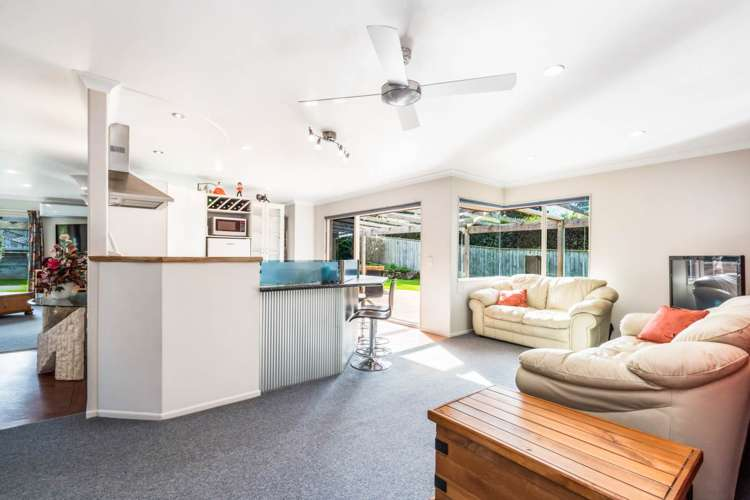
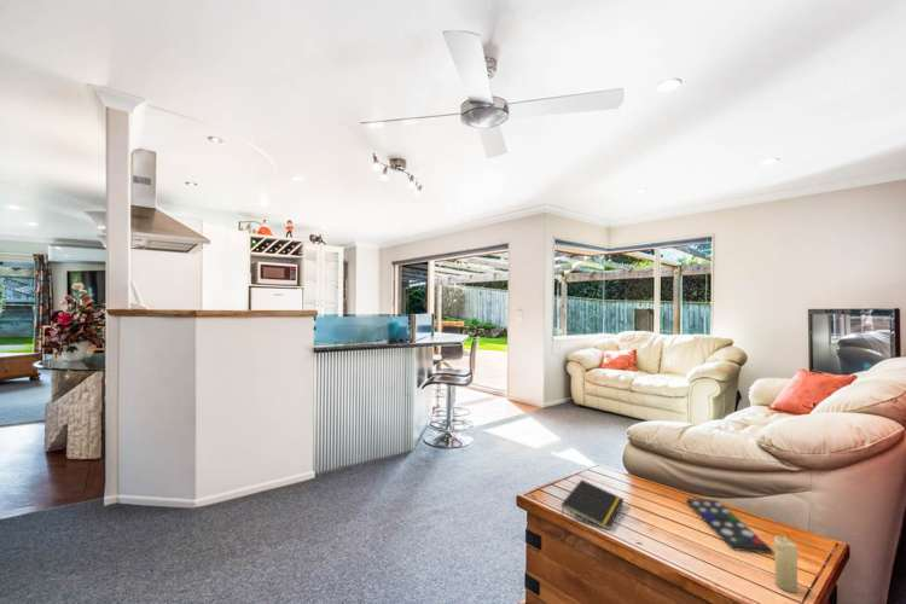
+ notepad [561,478,625,532]
+ remote control [685,498,773,554]
+ candle [772,530,800,593]
